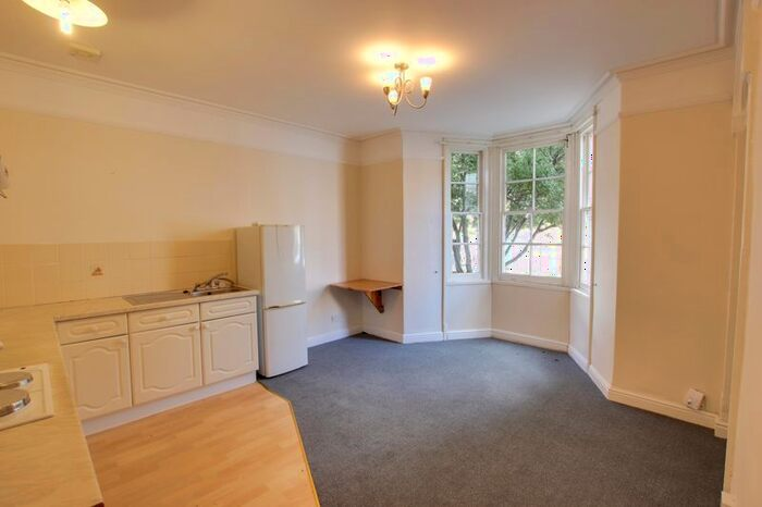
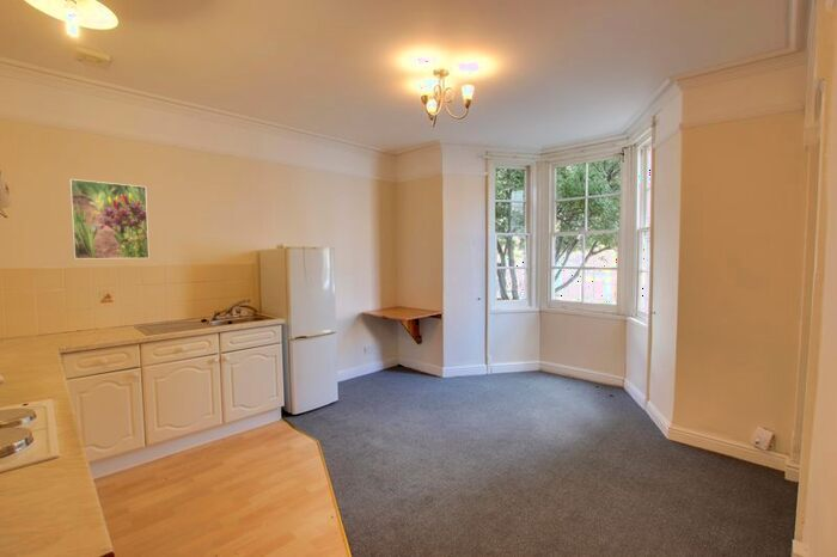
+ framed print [68,178,151,261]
